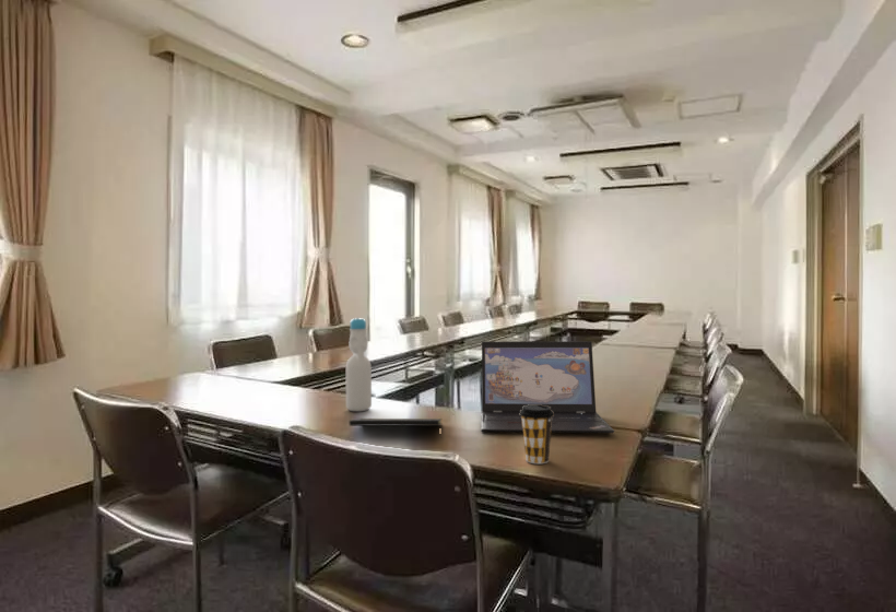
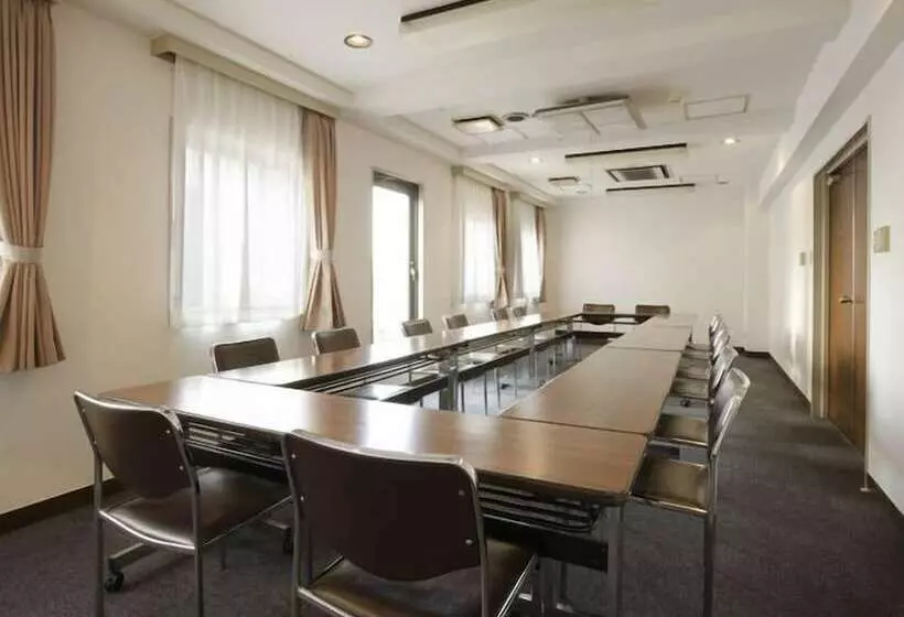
- bottle [345,316,373,412]
- laptop [480,340,615,434]
- notepad [349,417,443,438]
- coffee cup [519,404,554,464]
